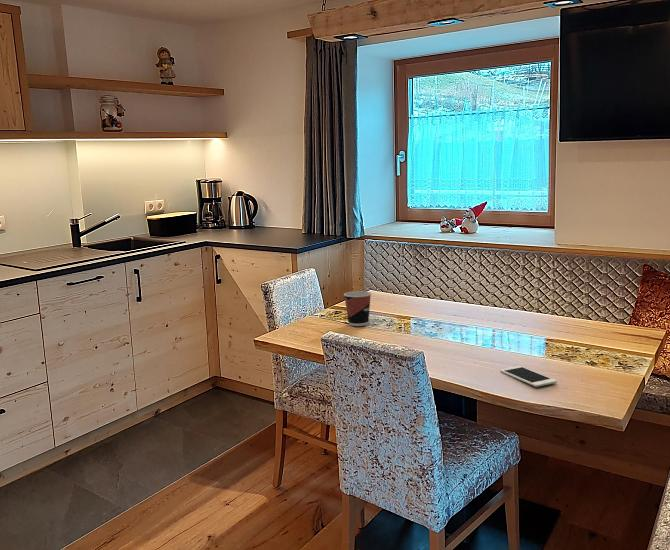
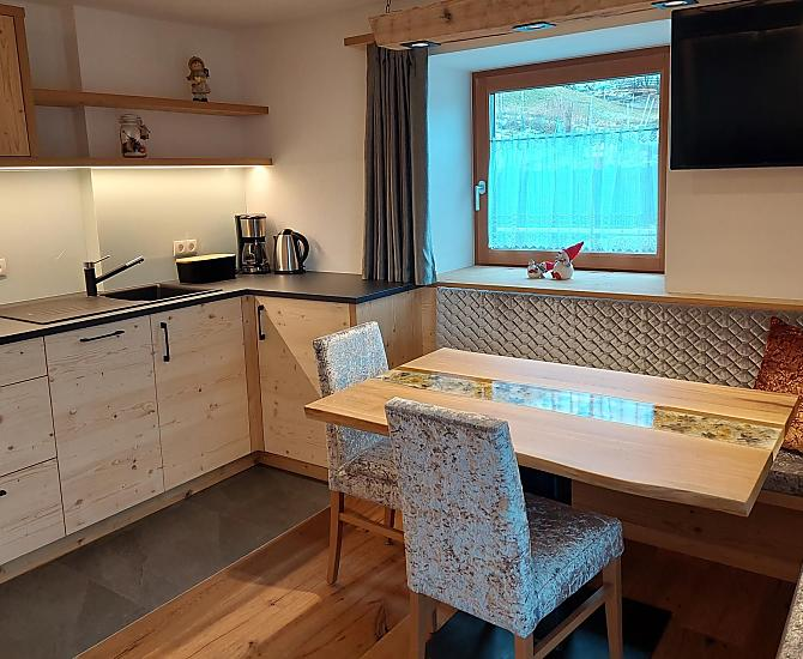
- cell phone [499,365,558,388]
- cup [343,290,372,327]
